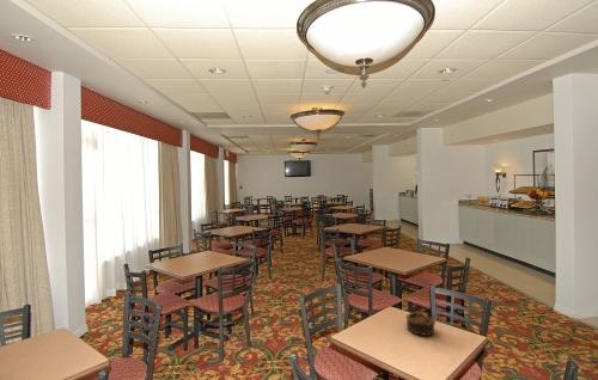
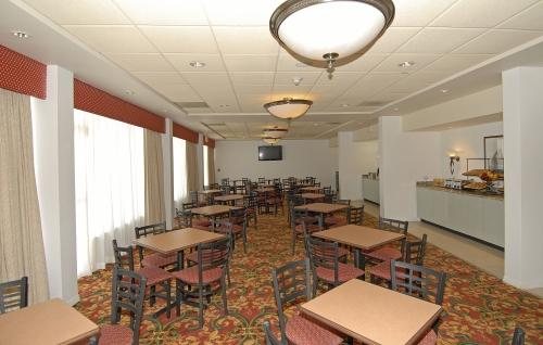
- bowl [405,311,437,337]
